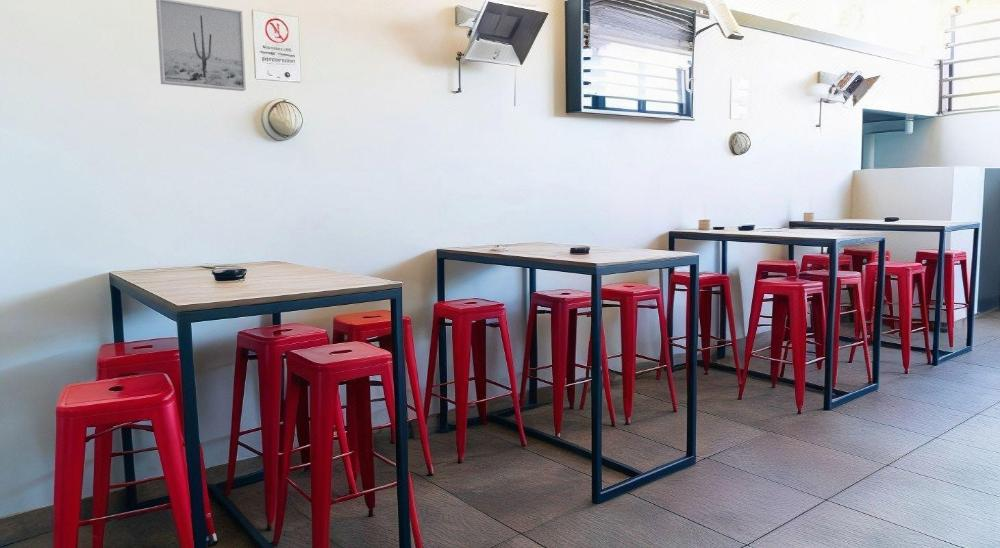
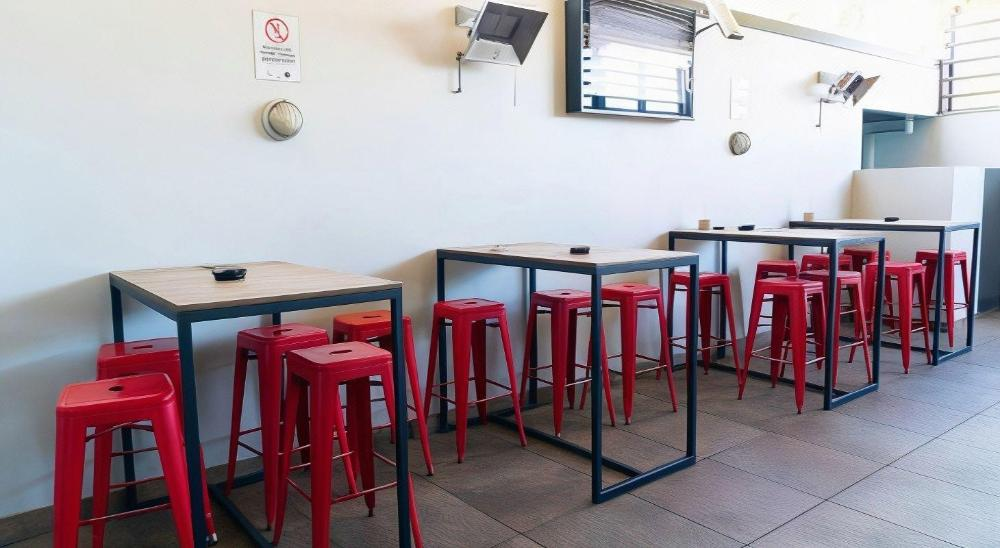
- wall art [155,0,247,92]
